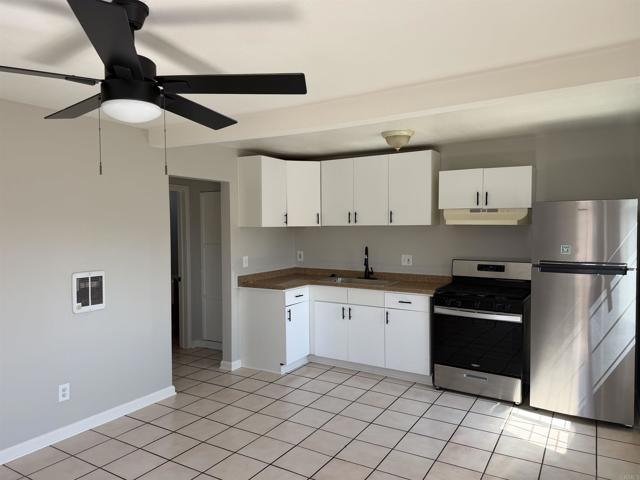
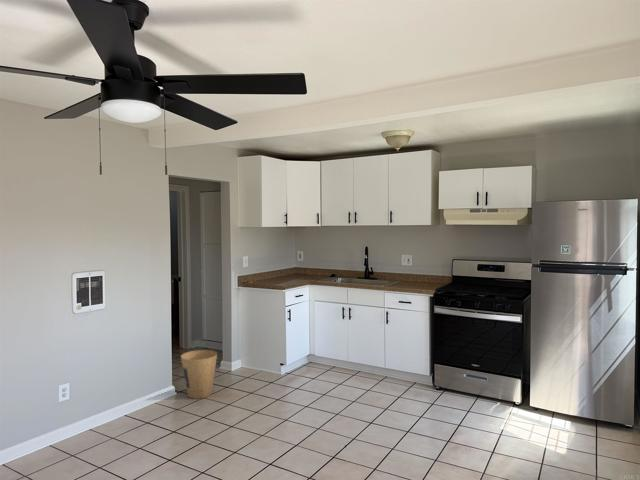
+ trash can [180,349,218,400]
